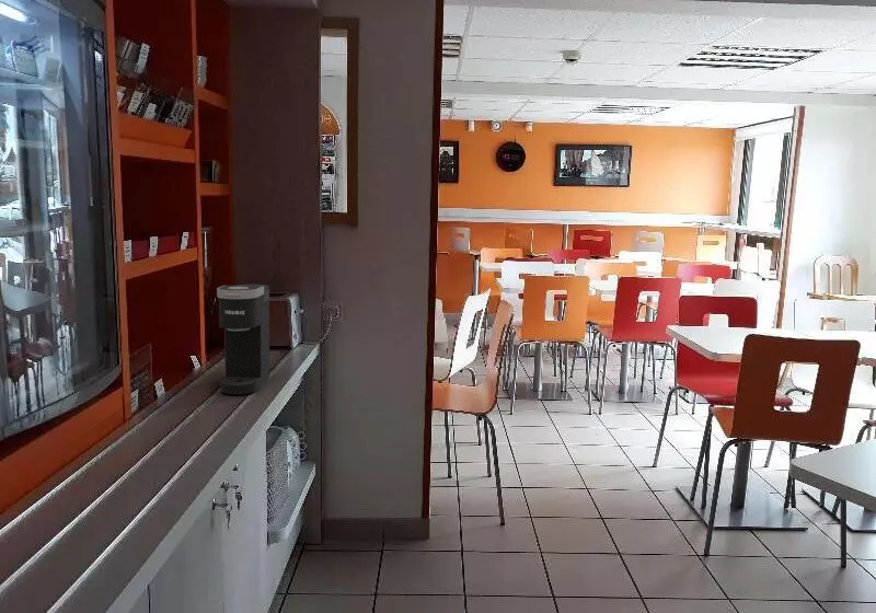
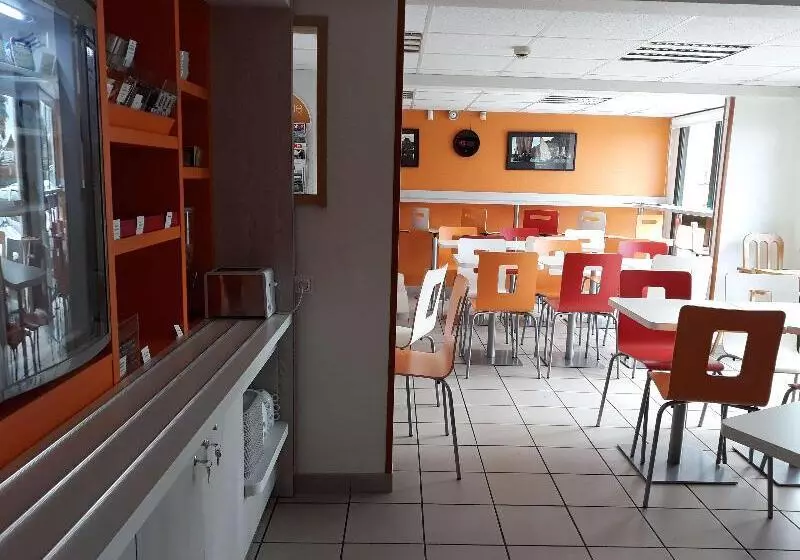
- coffee maker [216,284,270,396]
